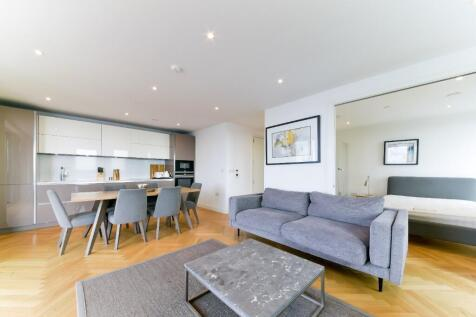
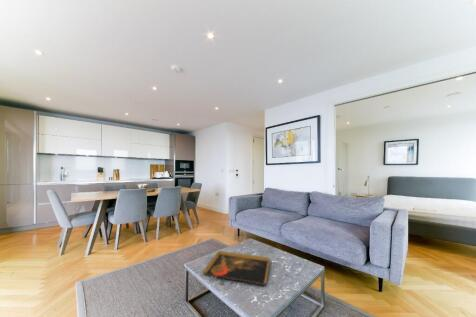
+ decorative tray [202,250,271,287]
